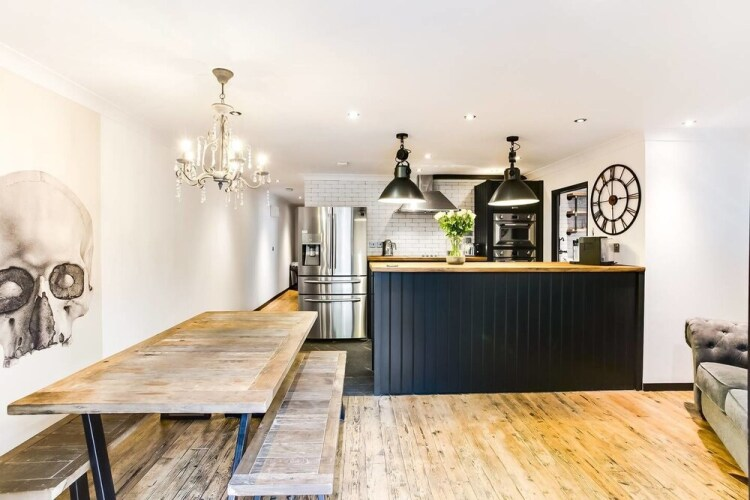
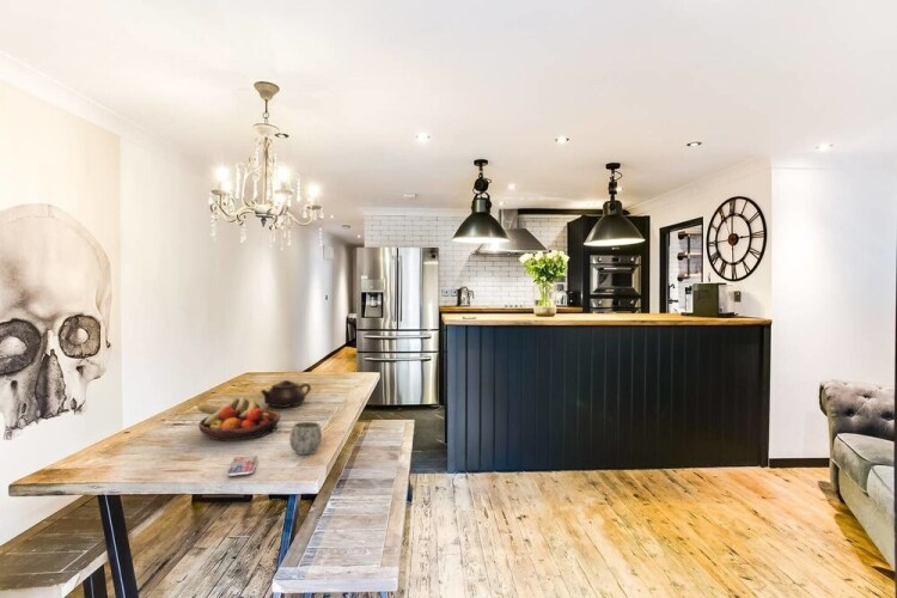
+ smartphone [226,454,260,477]
+ mug [288,421,323,456]
+ fruit bowl [196,396,282,441]
+ teapot [260,379,312,409]
